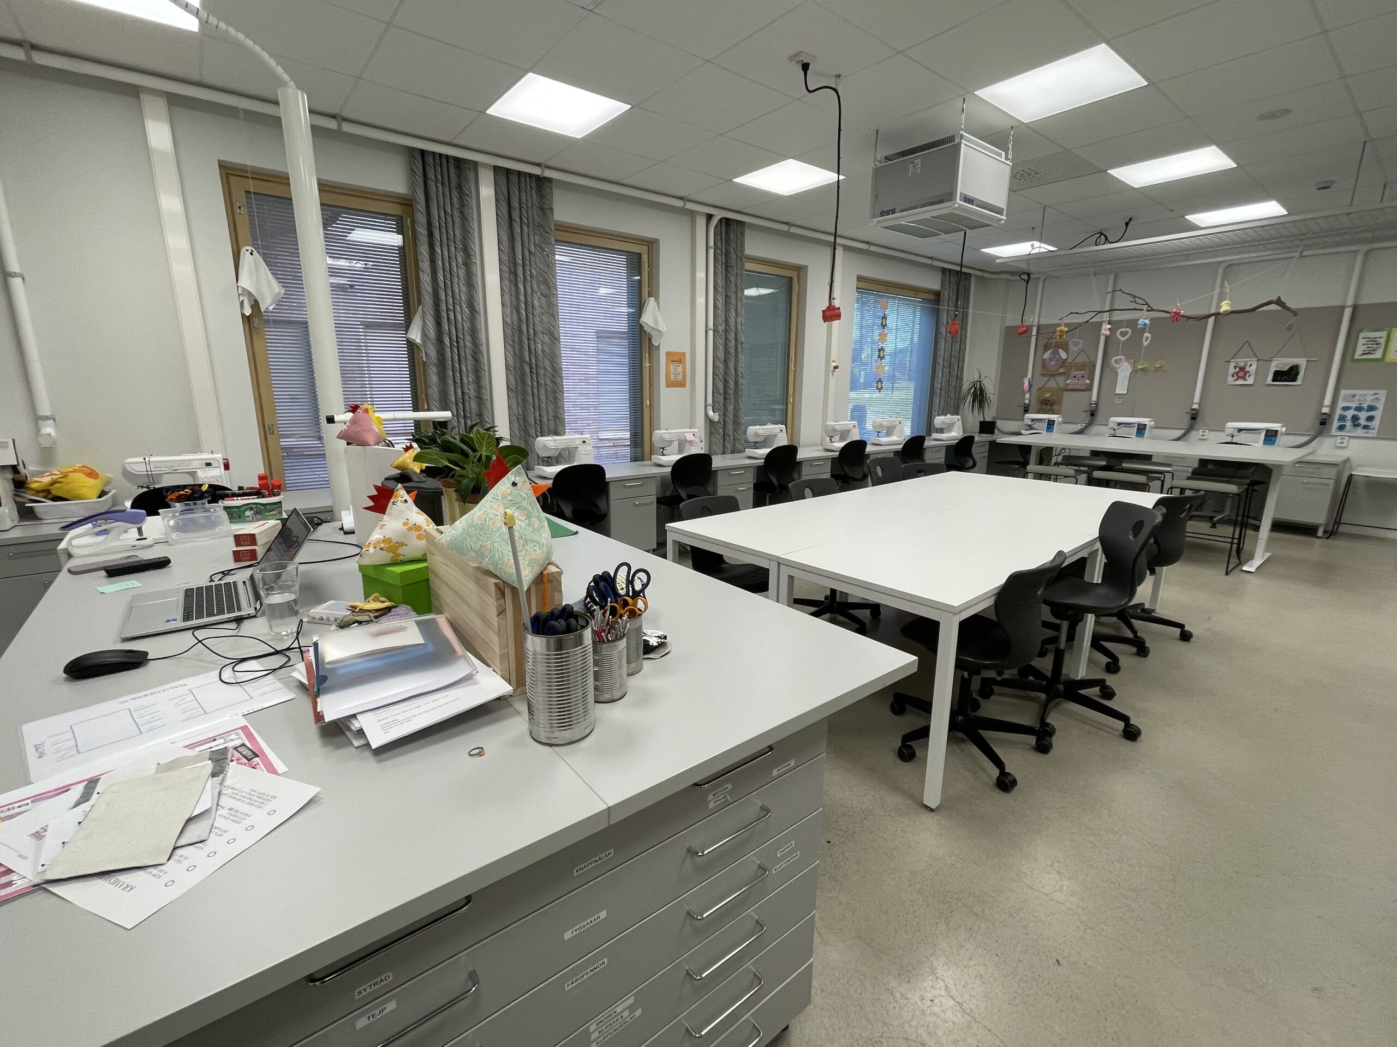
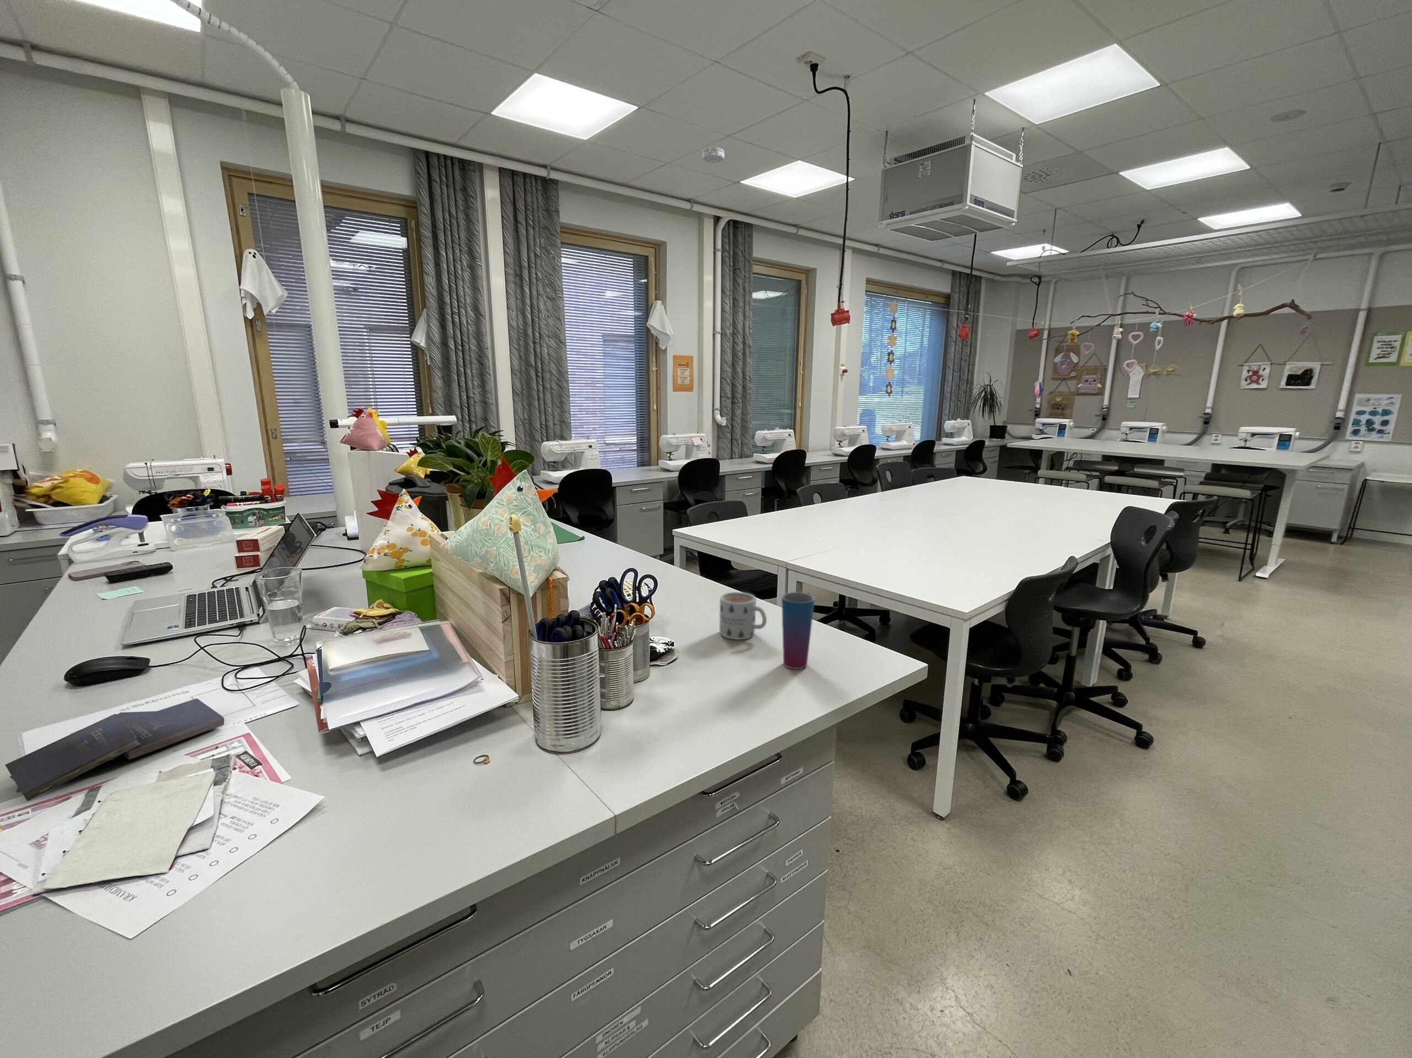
+ smoke detector [703,146,725,163]
+ mug [719,591,767,640]
+ book [4,698,225,801]
+ cup [780,591,815,670]
